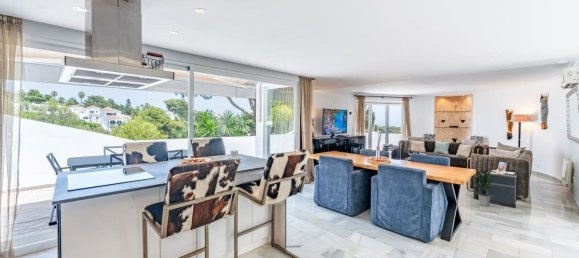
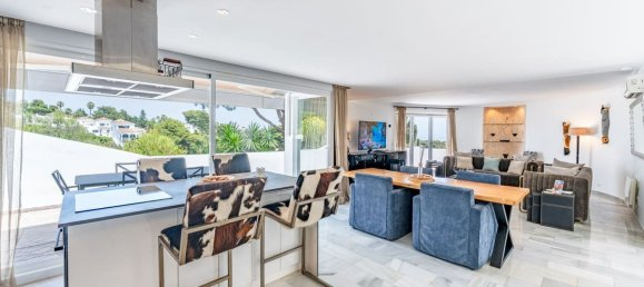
- indoor plant [469,168,502,207]
